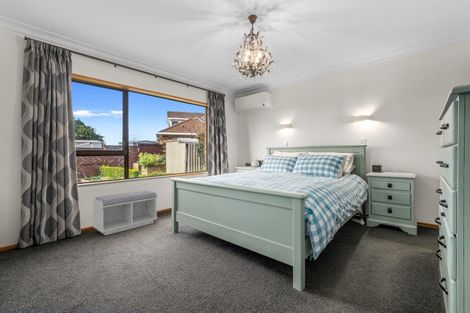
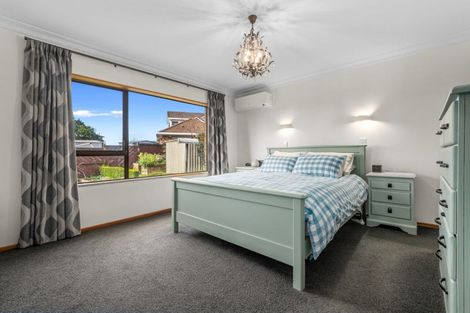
- bench [92,189,158,236]
